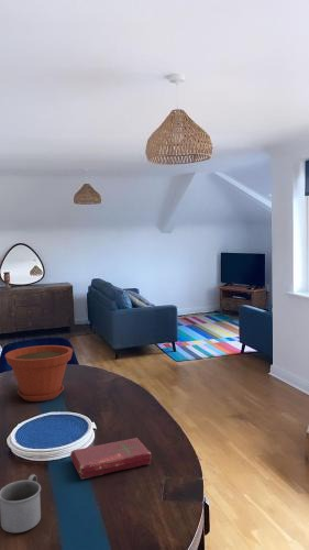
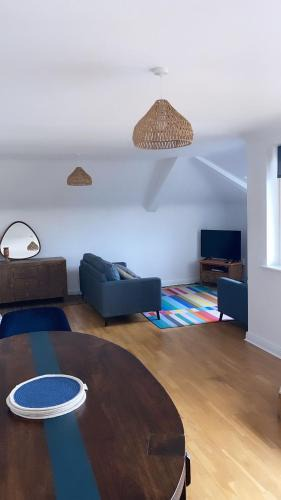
- mug [0,473,42,534]
- book [69,437,152,480]
- plant pot [4,344,74,403]
